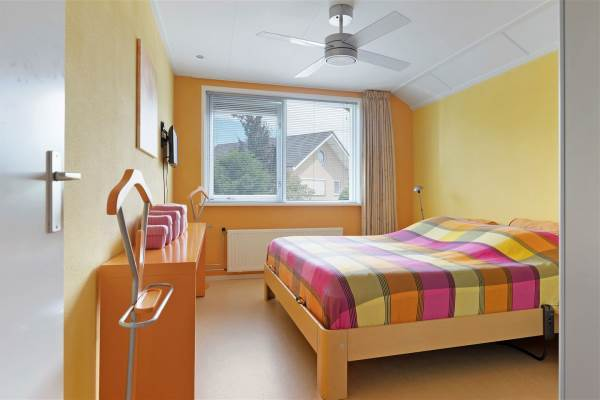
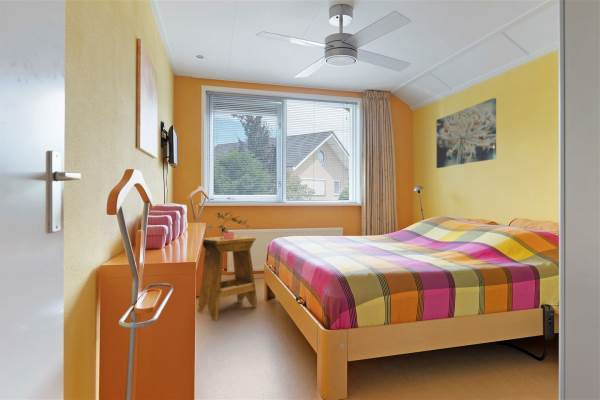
+ potted plant [214,212,250,239]
+ stool [197,234,258,321]
+ wall art [436,97,497,169]
